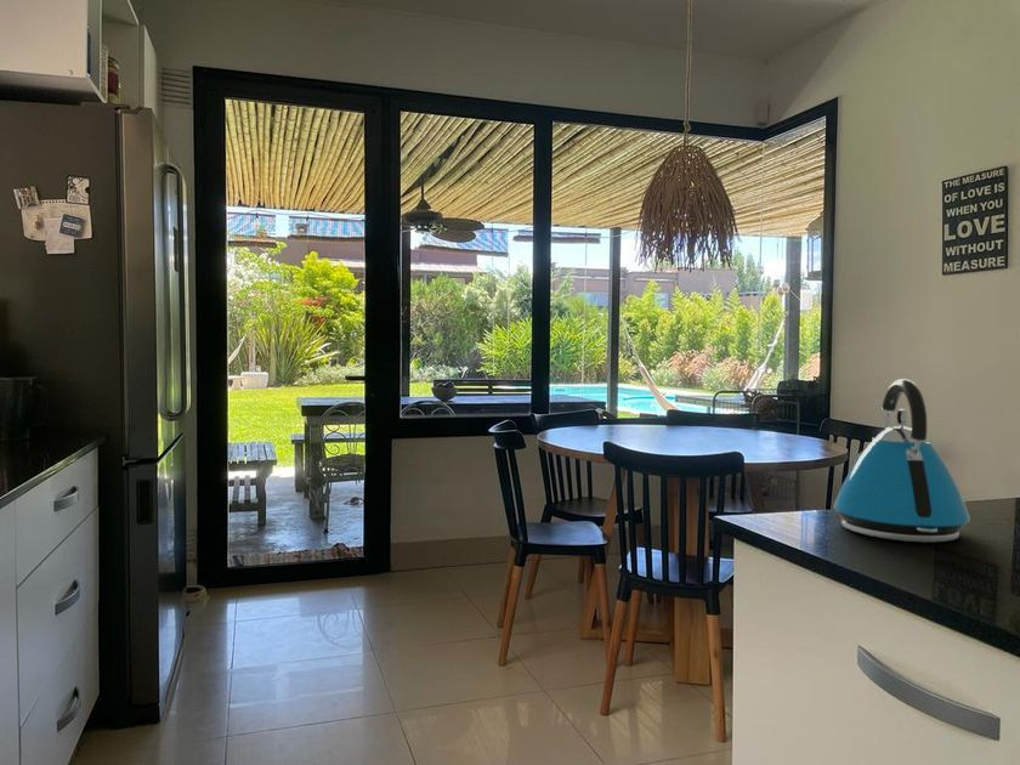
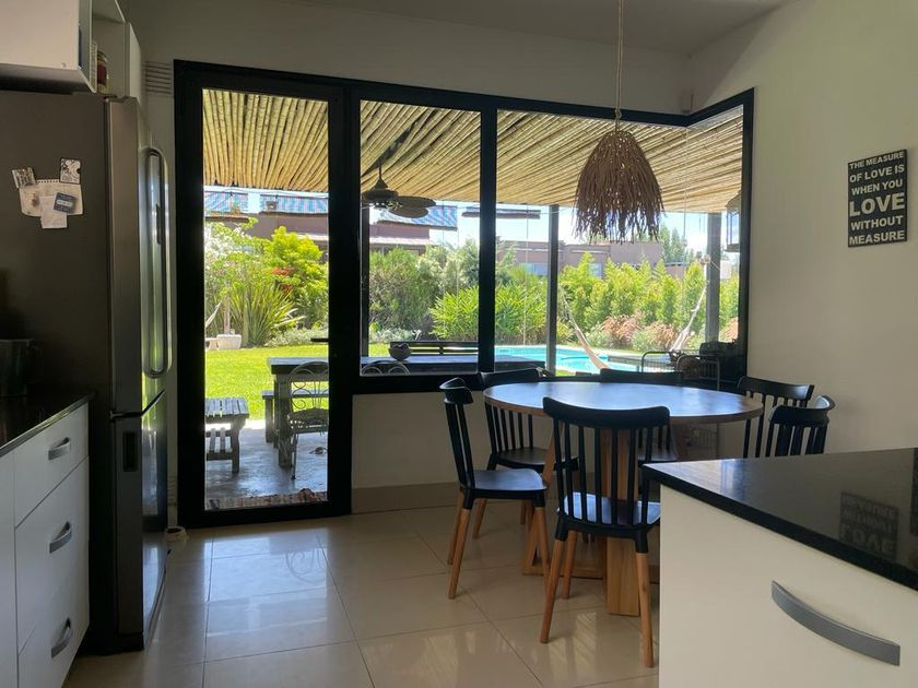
- kettle [833,378,971,544]
